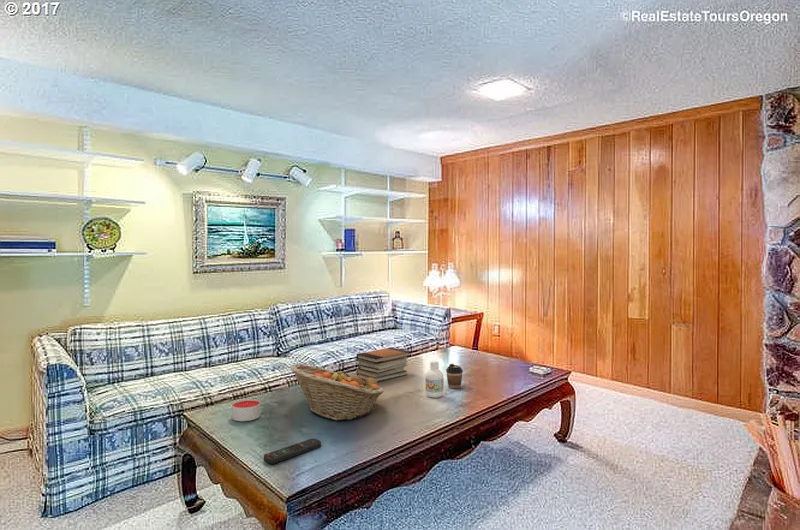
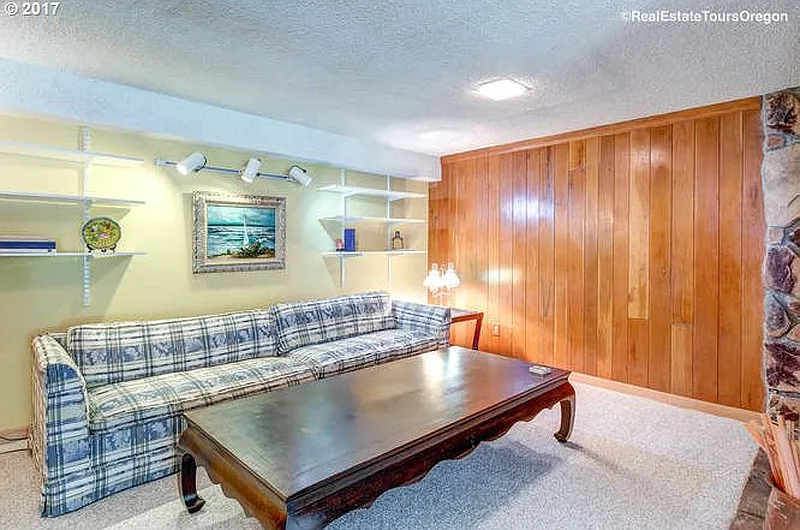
- bottle [424,359,445,399]
- coffee cup [445,363,464,390]
- fruit basket [289,363,385,421]
- candle [231,398,261,422]
- remote control [263,438,322,465]
- book stack [355,347,411,383]
